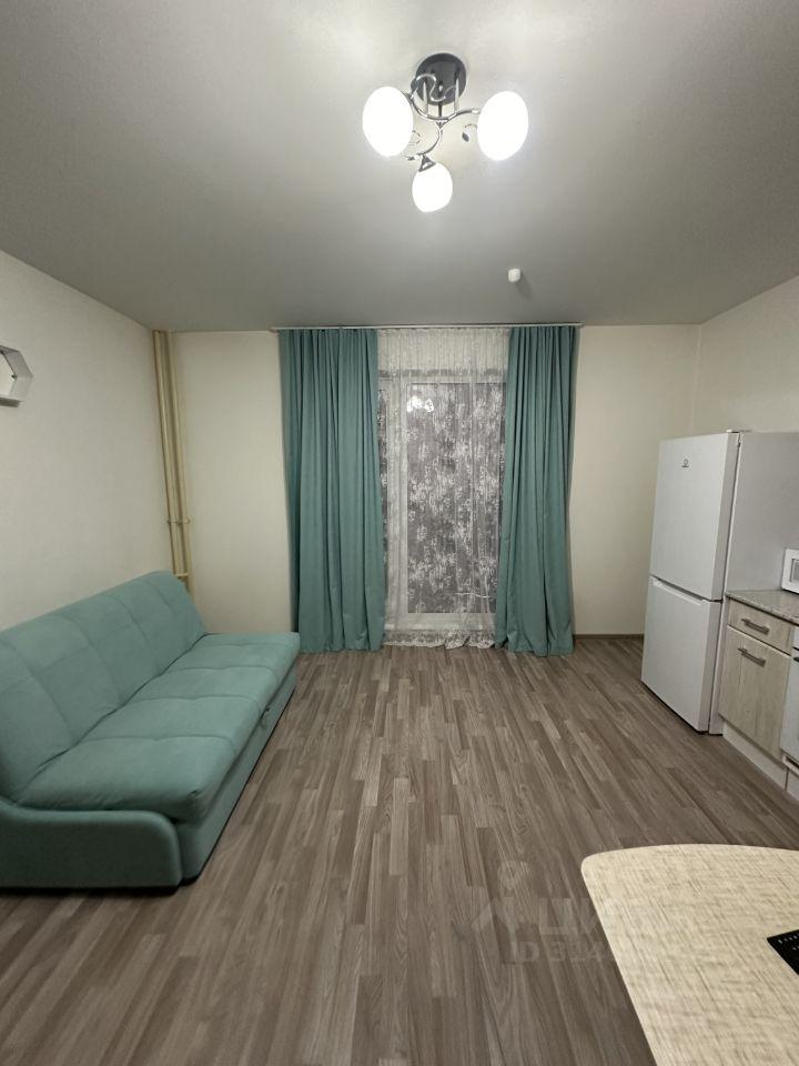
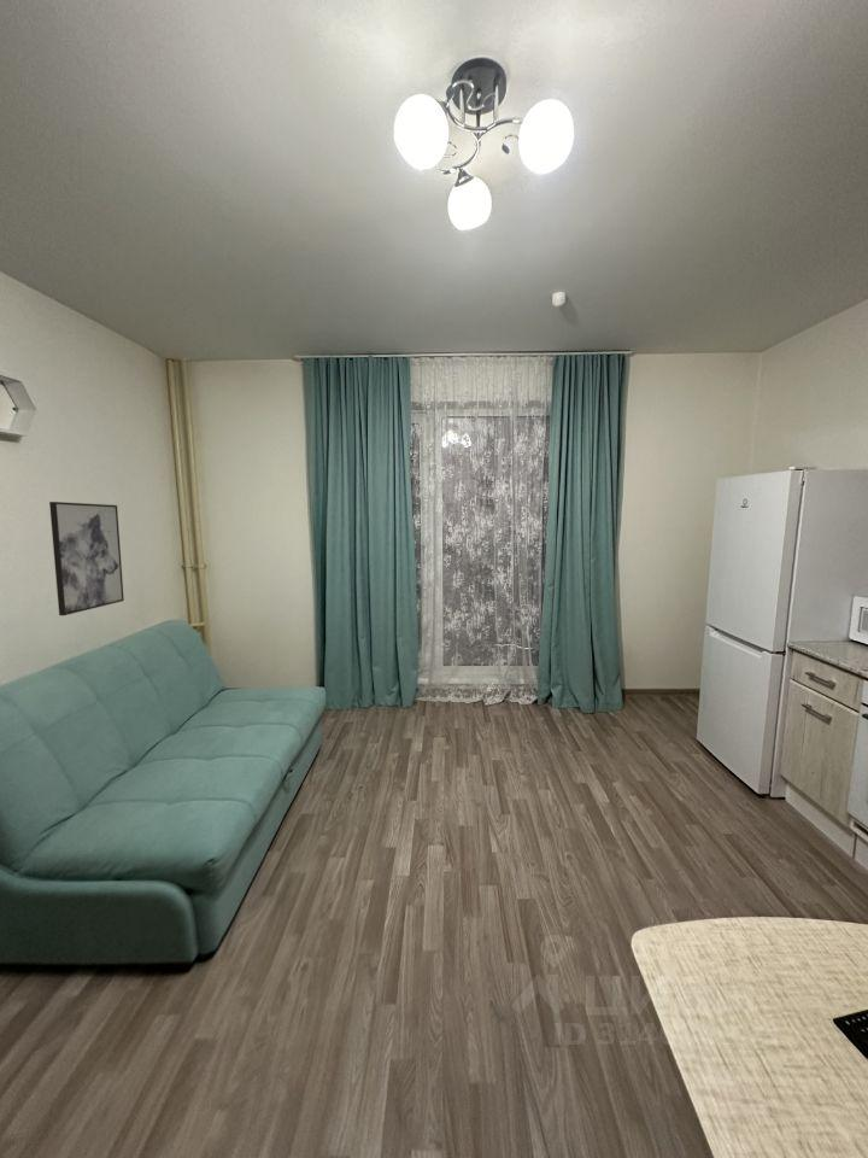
+ wall art [48,501,125,616]
